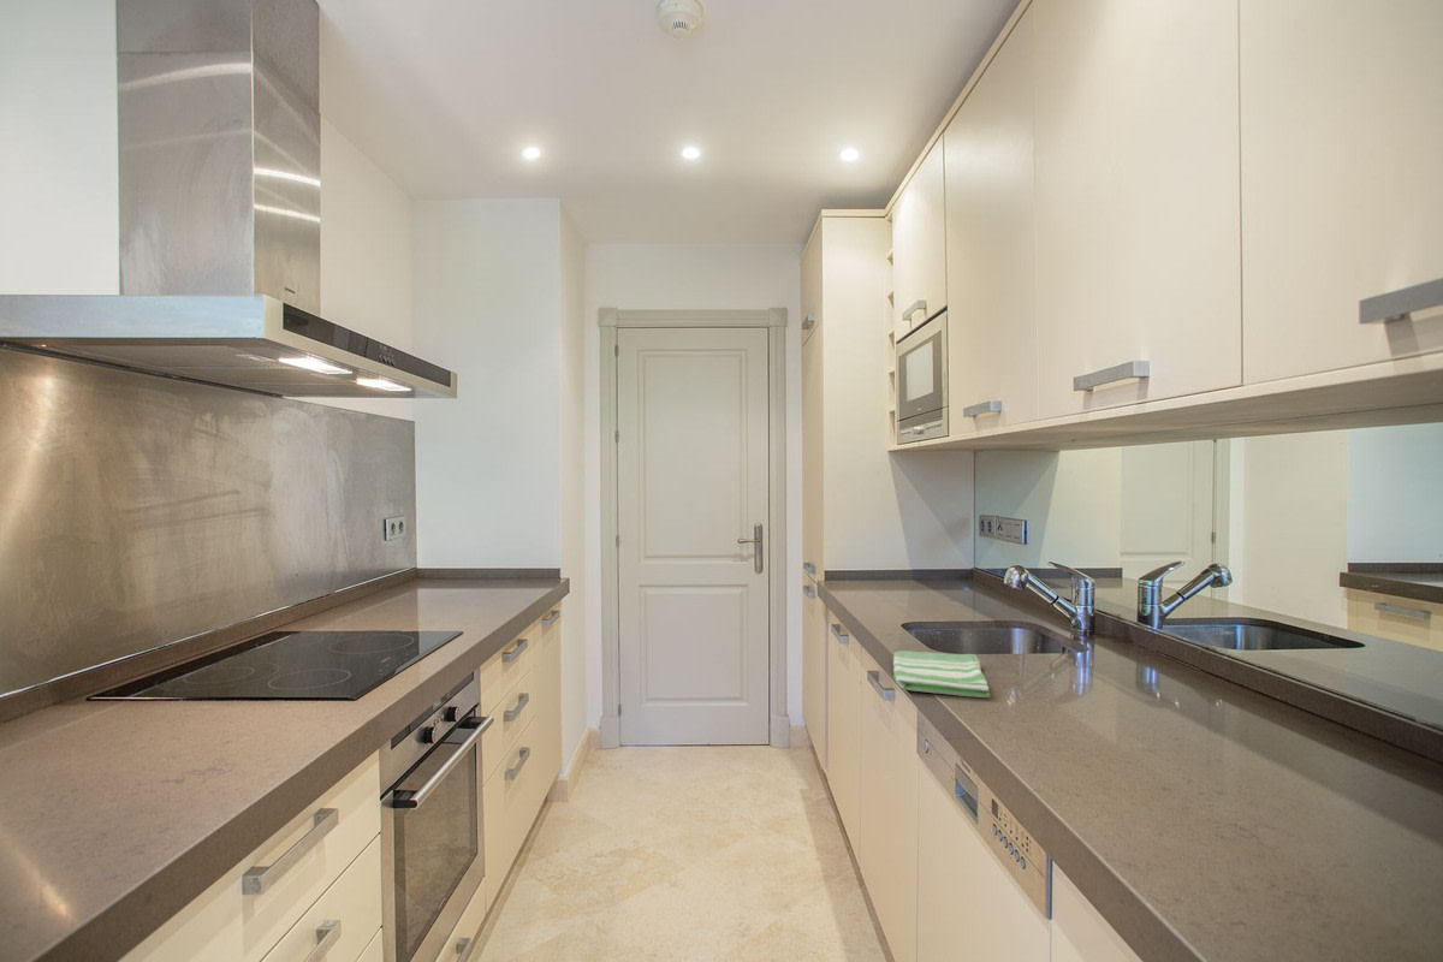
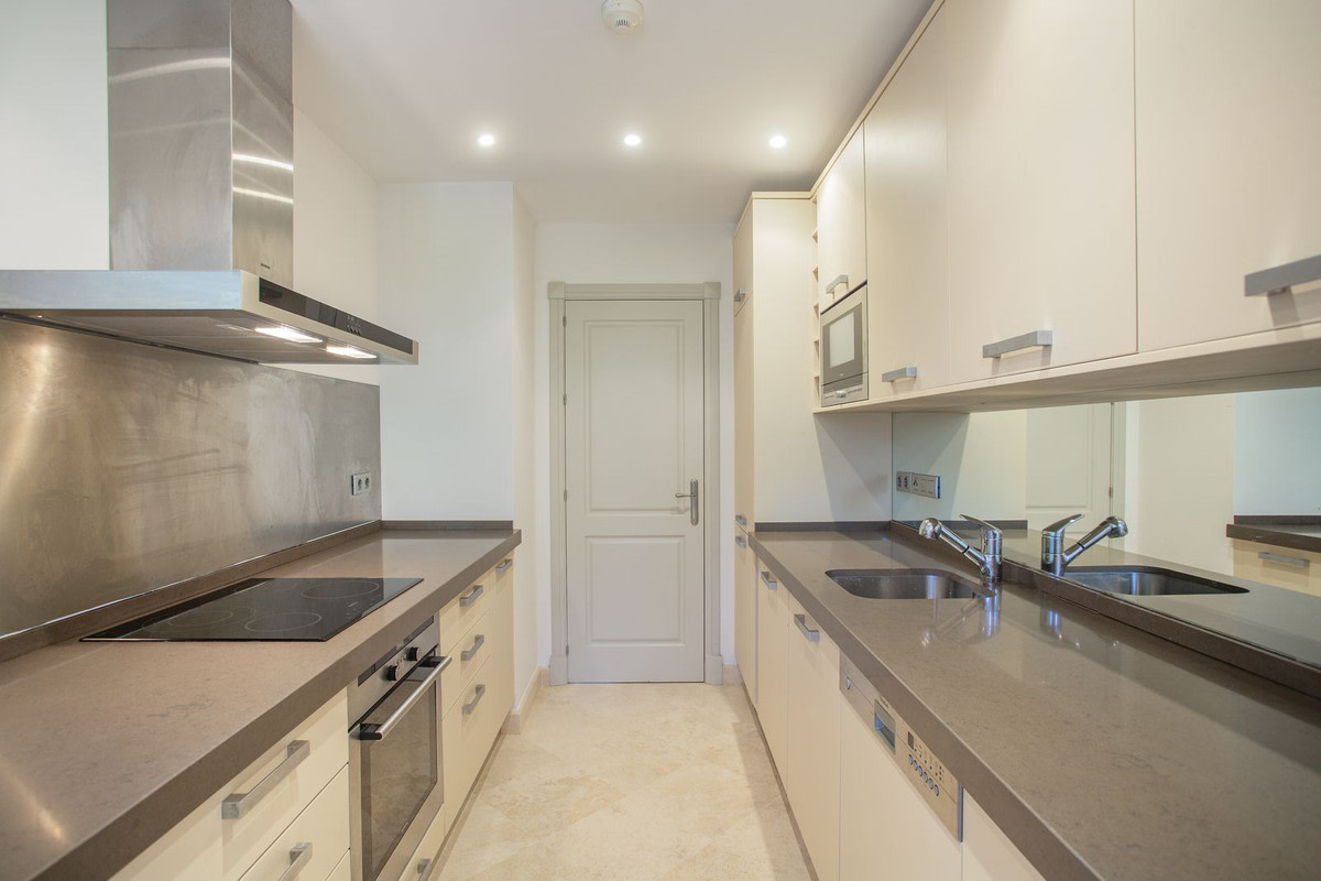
- dish towel [892,649,991,699]
